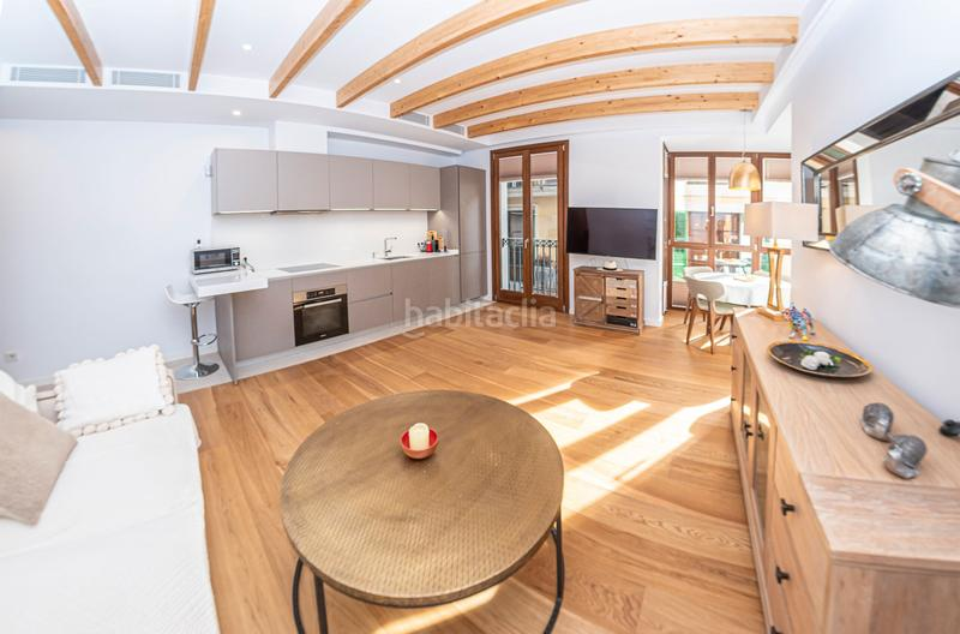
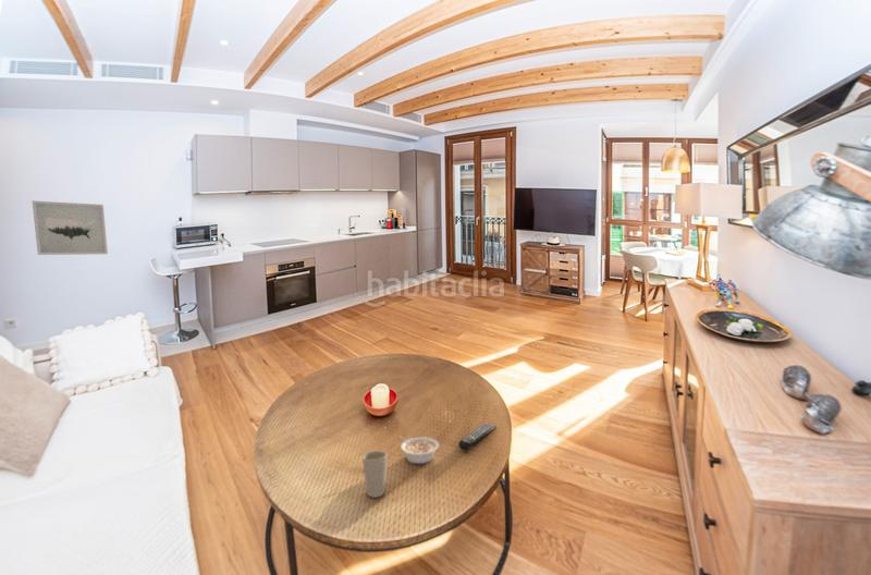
+ wall art [32,199,109,256]
+ legume [397,436,440,465]
+ remote control [457,421,498,451]
+ cup [361,450,389,499]
